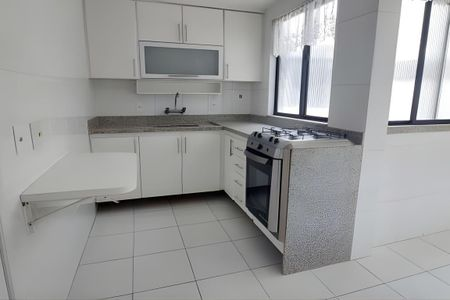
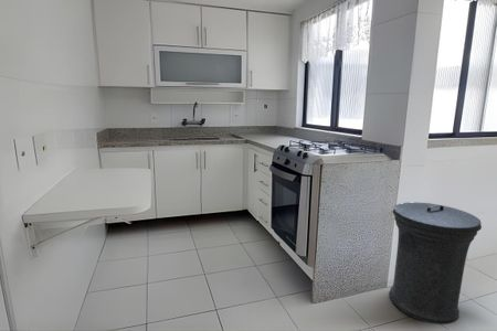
+ trash can [389,201,483,325]
